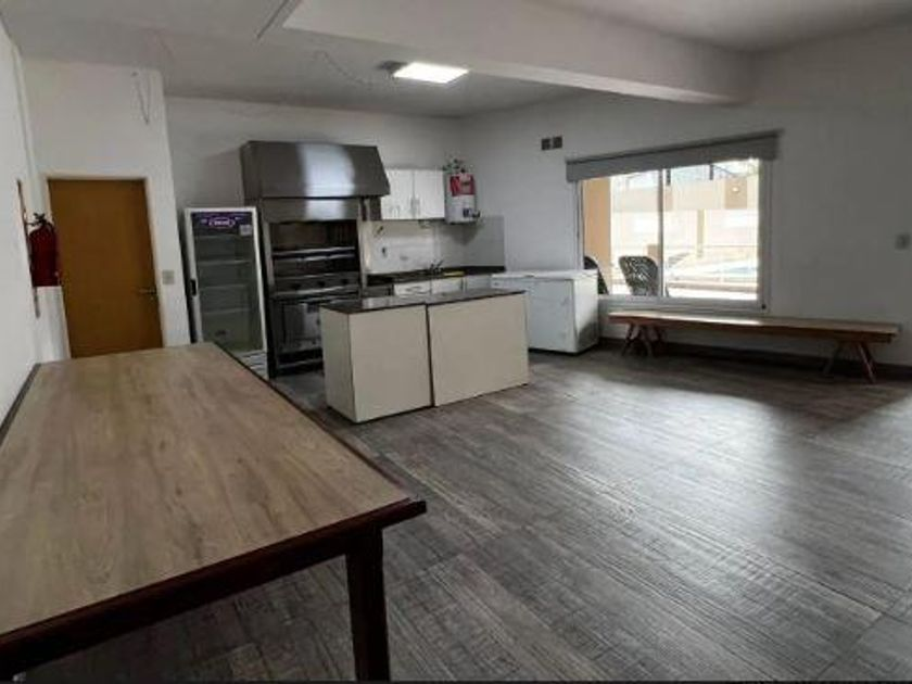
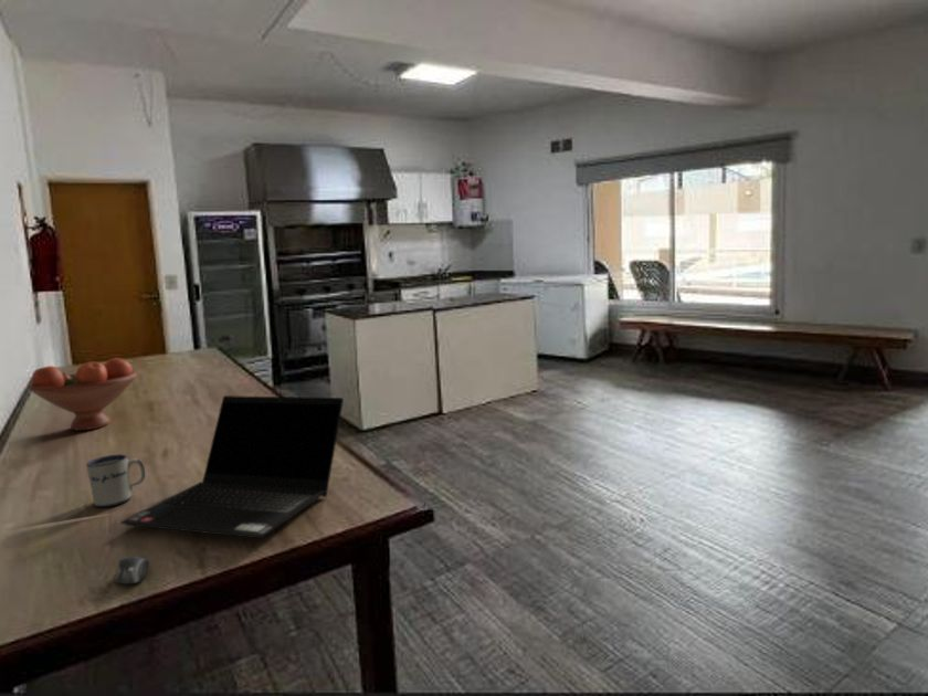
+ laptop computer [119,394,345,539]
+ mug [85,453,146,508]
+ fruit bowl [28,357,138,432]
+ computer mouse [113,555,150,586]
